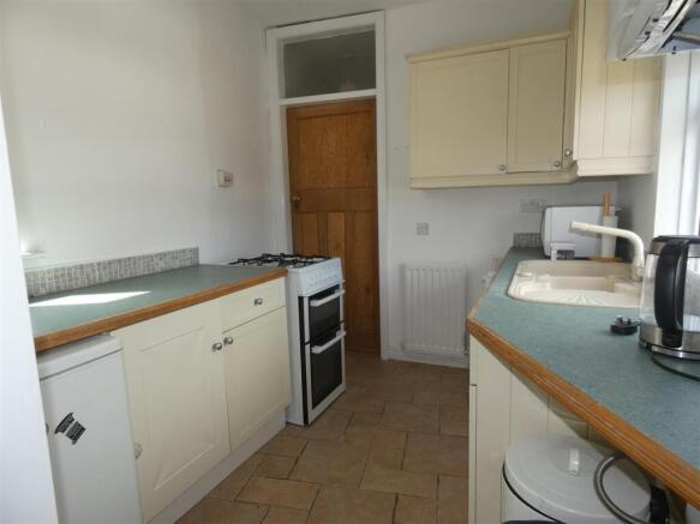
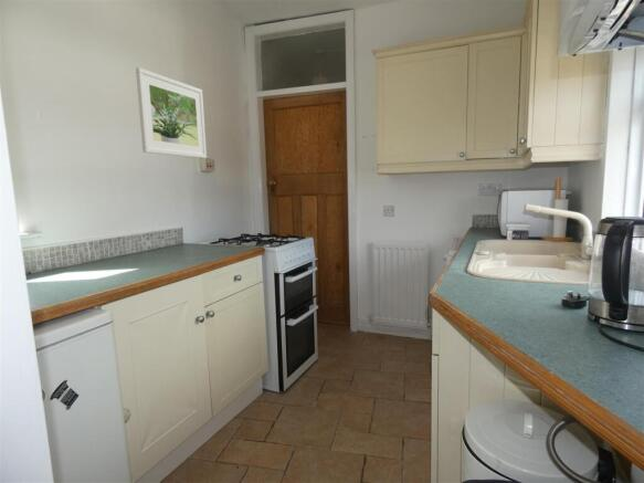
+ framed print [135,66,208,159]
